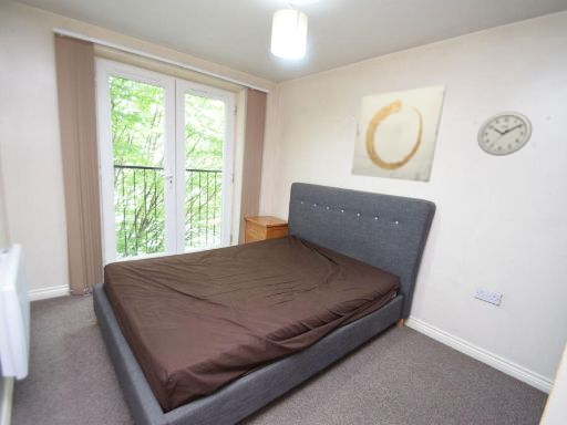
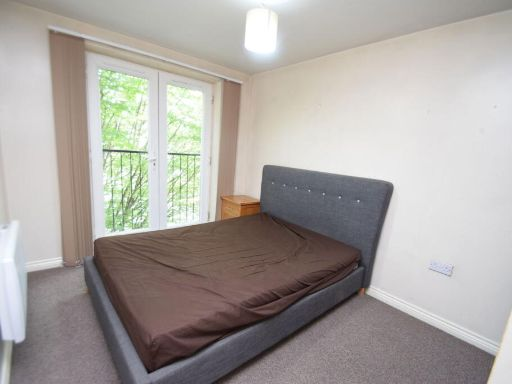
- wall clock [476,111,534,157]
- wall art [350,84,447,184]
